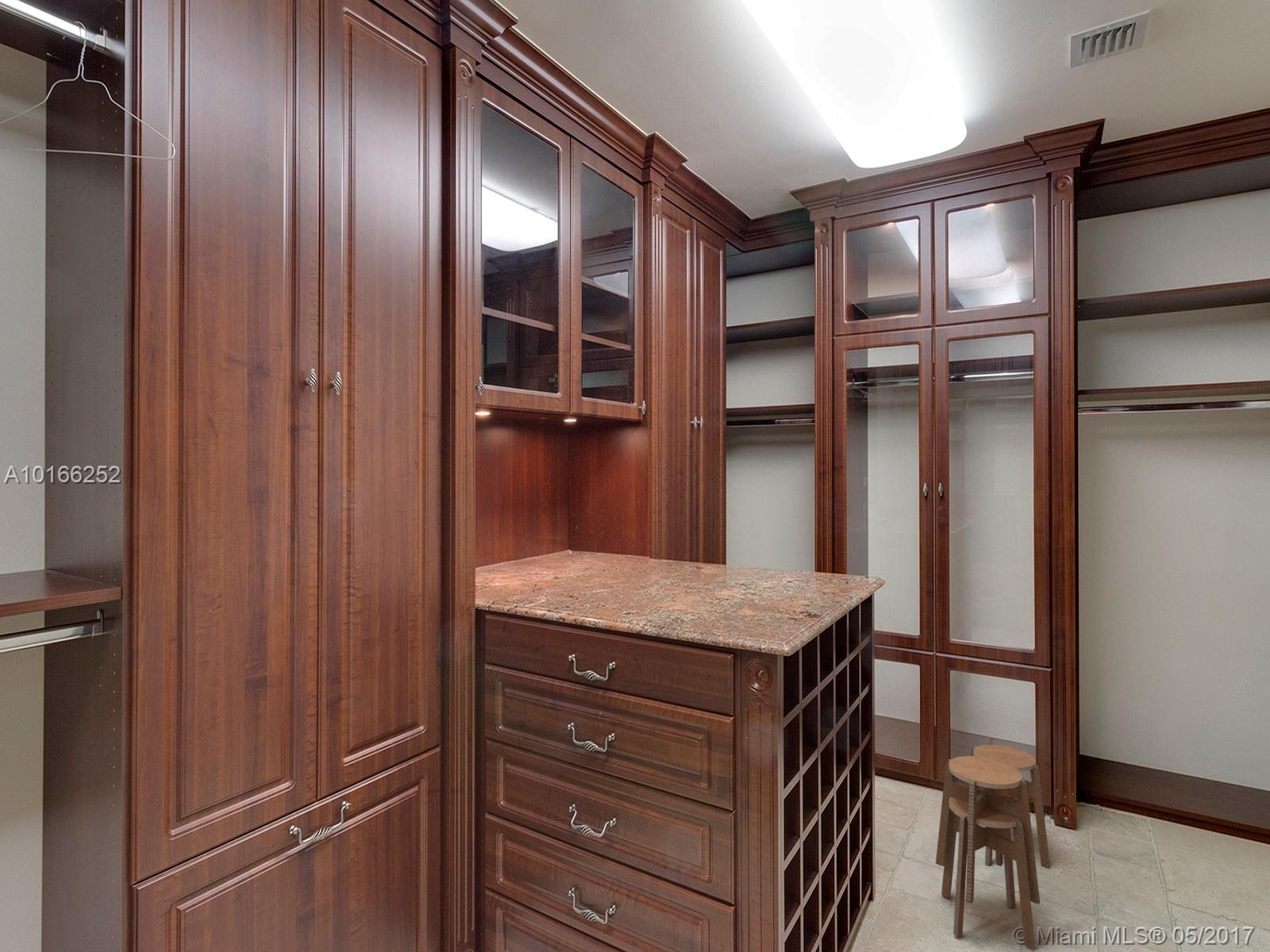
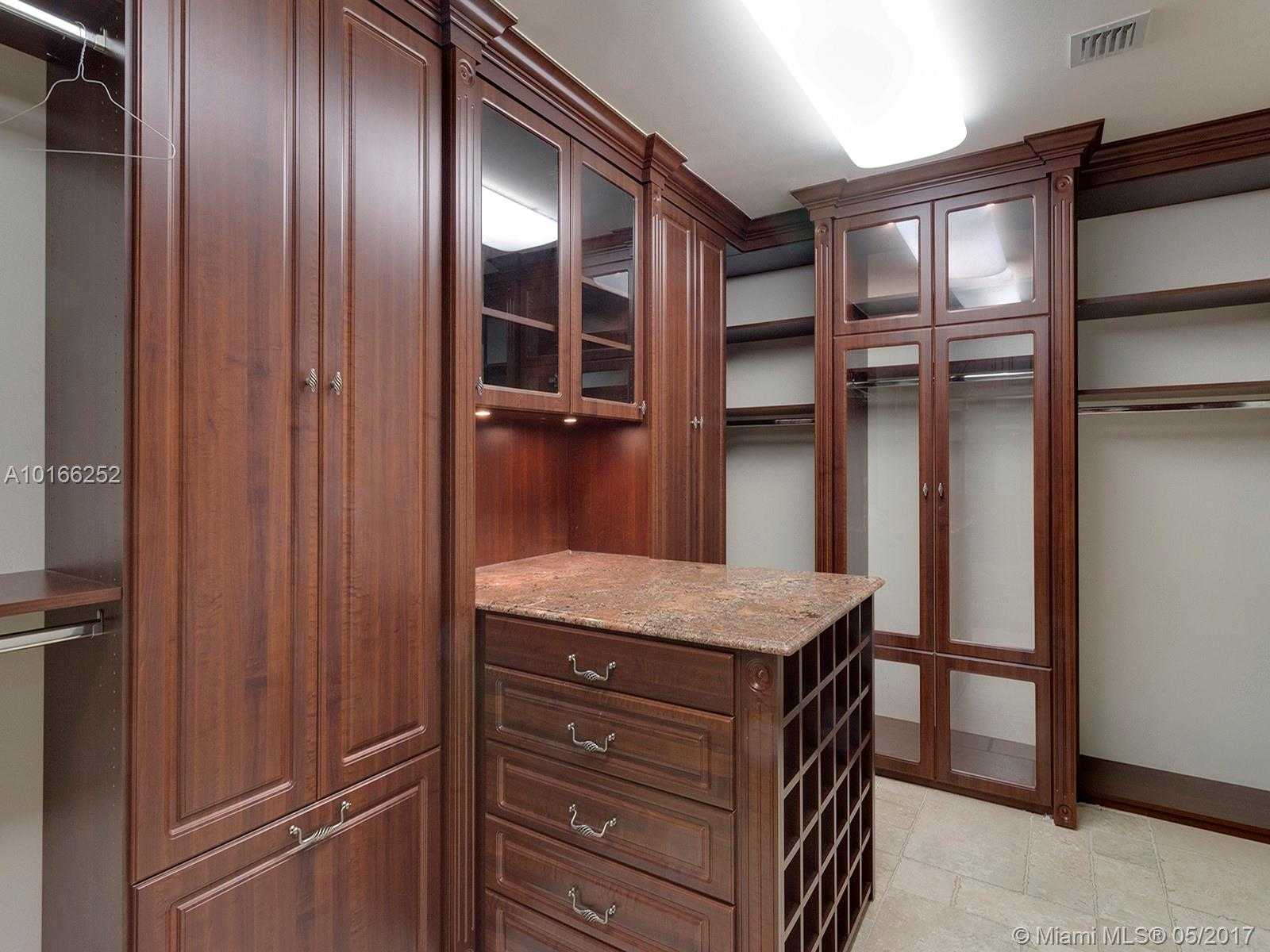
- stool [935,744,1051,950]
